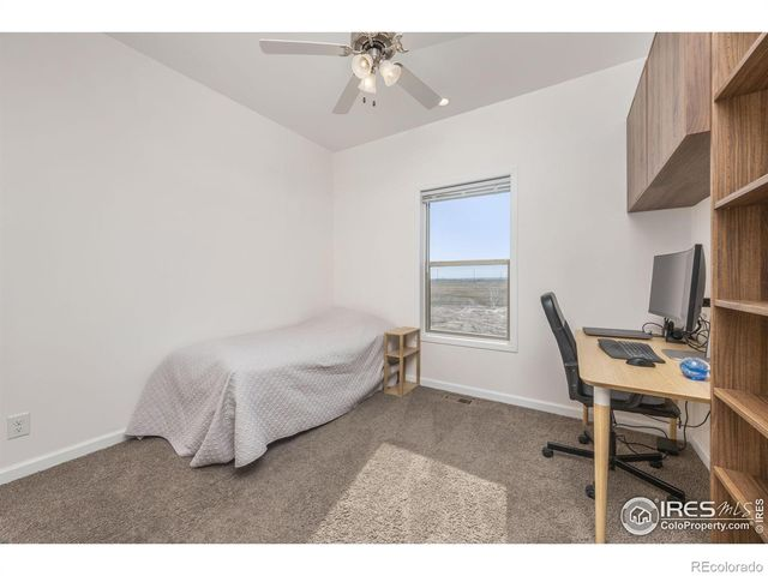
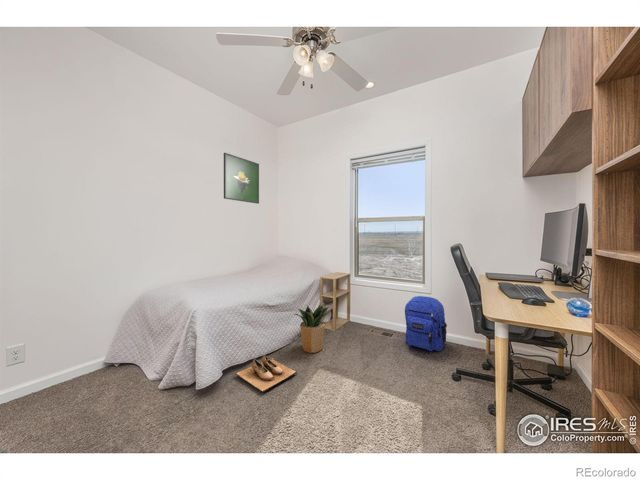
+ shoe [235,354,298,393]
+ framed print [223,152,260,205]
+ potted plant [293,303,331,354]
+ backpack [404,295,448,352]
